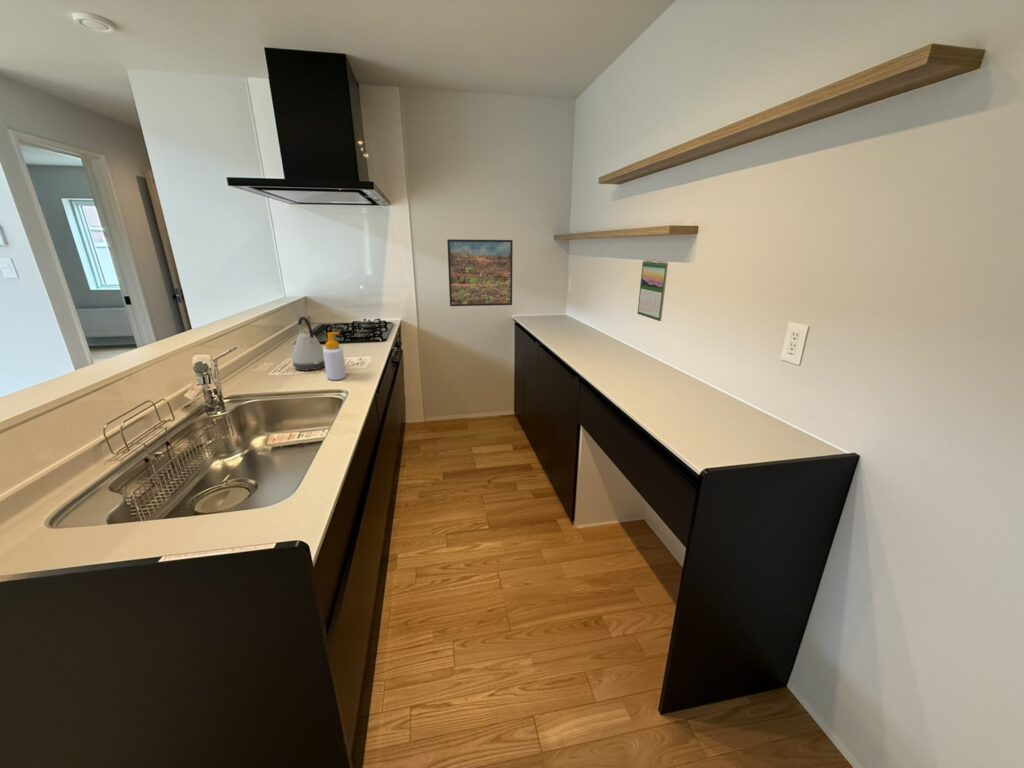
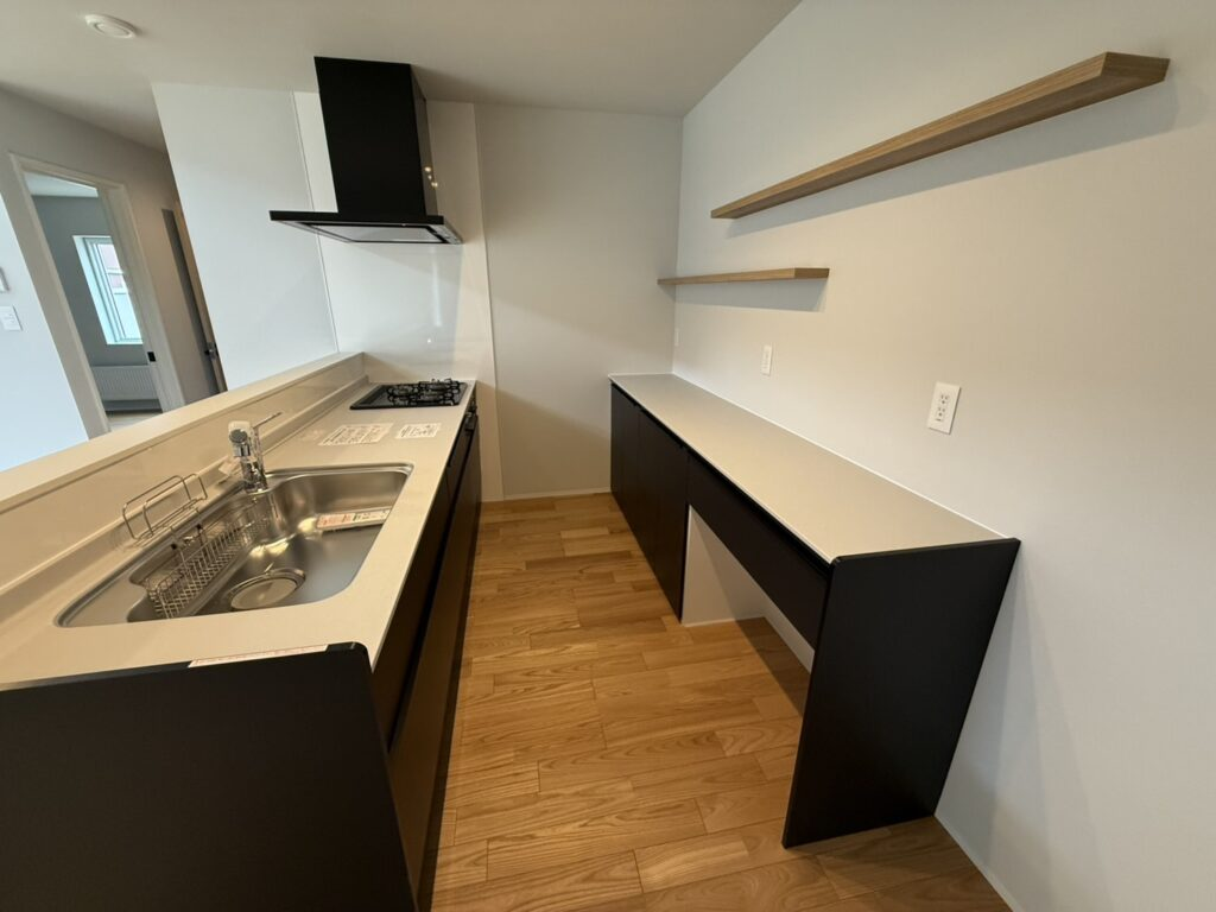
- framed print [446,238,514,307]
- calendar [636,259,669,322]
- soap bottle [323,331,347,381]
- kettle [290,316,325,371]
